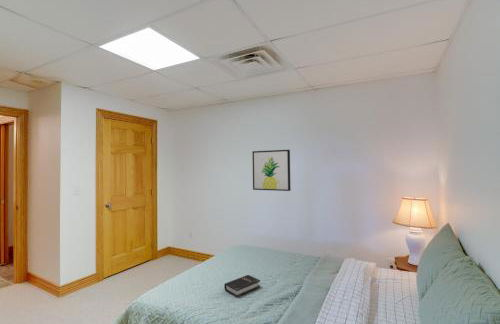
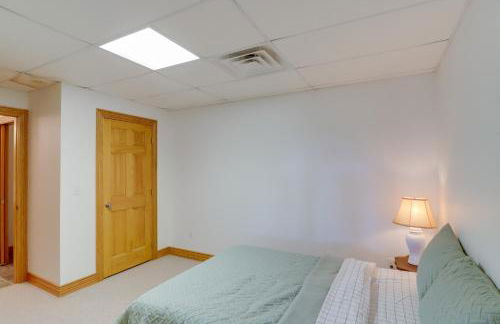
- hardback book [223,274,261,298]
- wall art [251,149,292,192]
